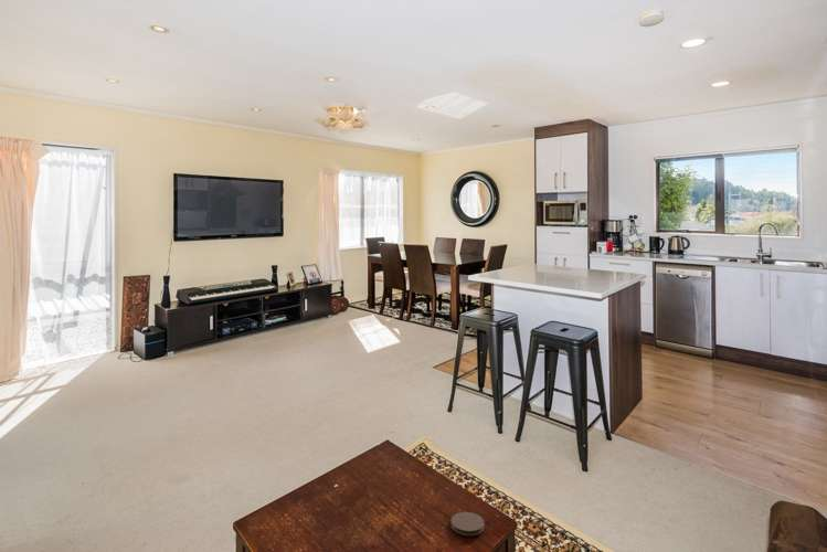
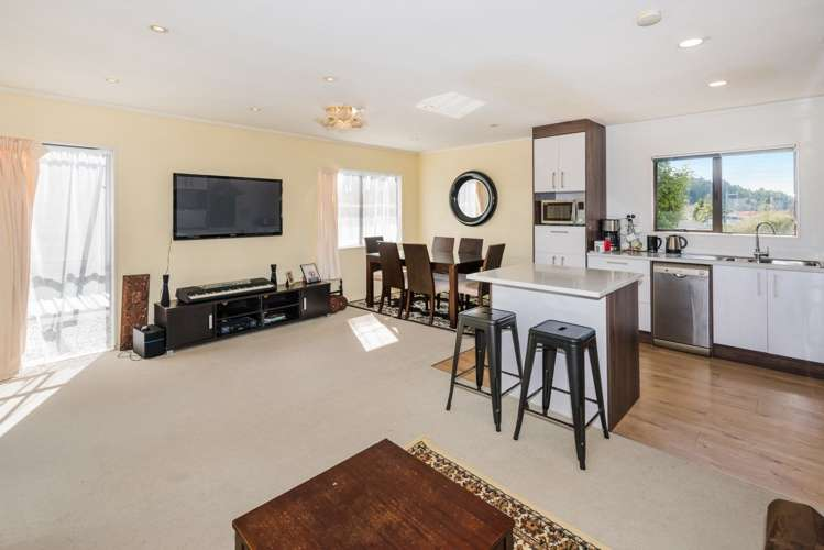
- coaster [450,511,485,537]
